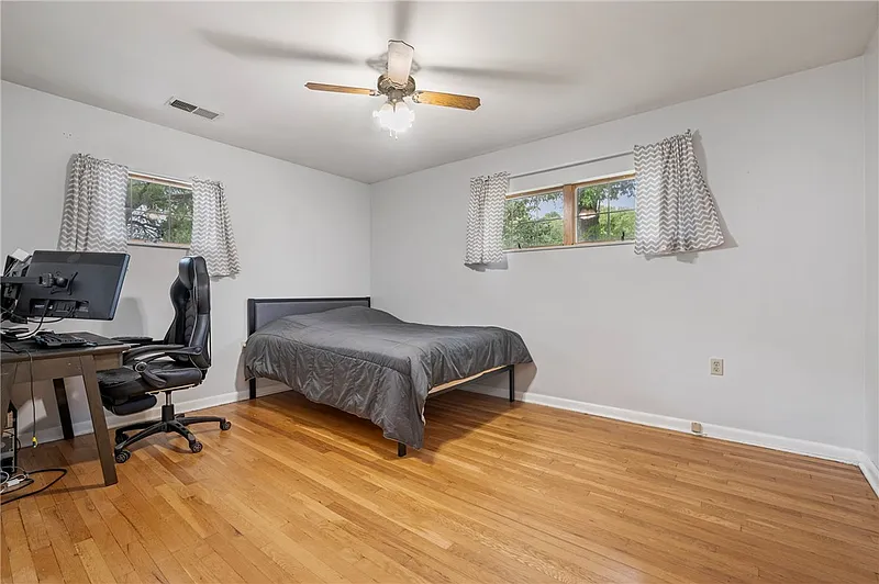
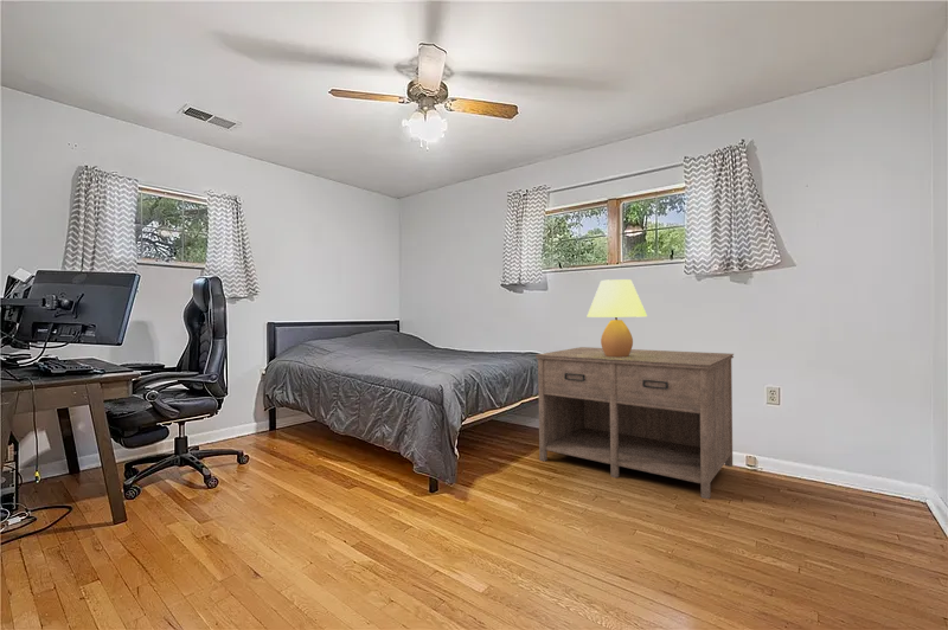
+ table lamp [585,278,648,356]
+ nightstand [534,346,735,500]
